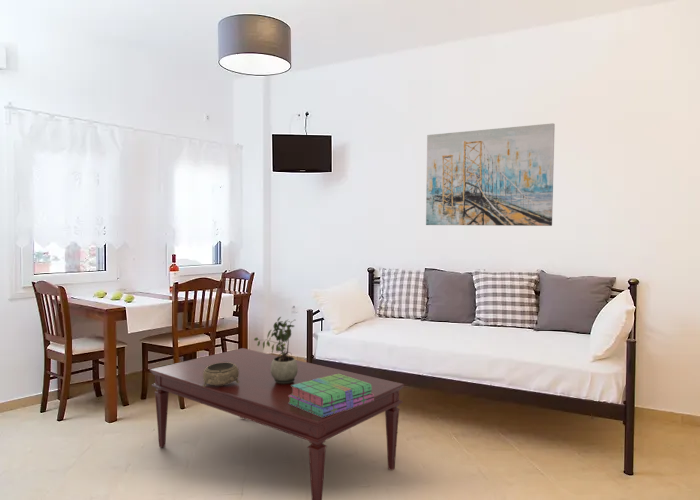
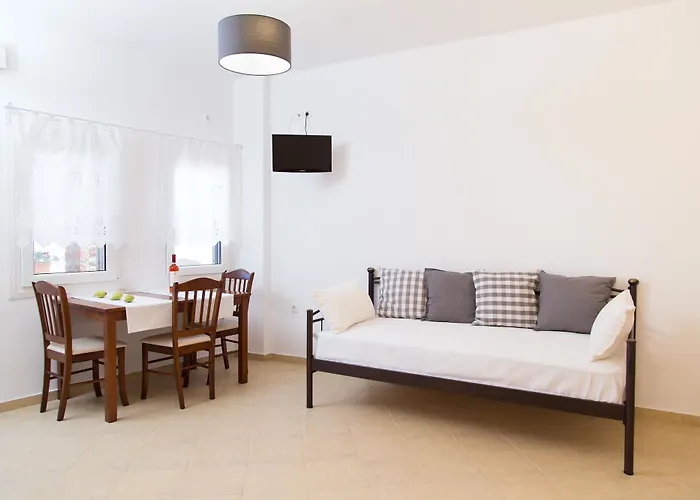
- stack of books [289,374,374,417]
- decorative bowl [203,362,239,387]
- potted plant [253,316,298,384]
- wall art [425,122,556,227]
- coffee table [149,347,405,500]
